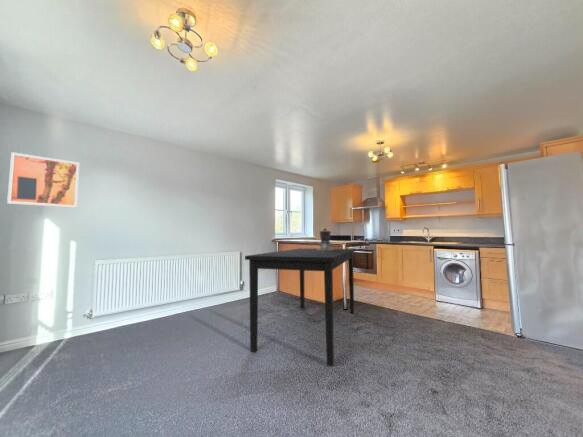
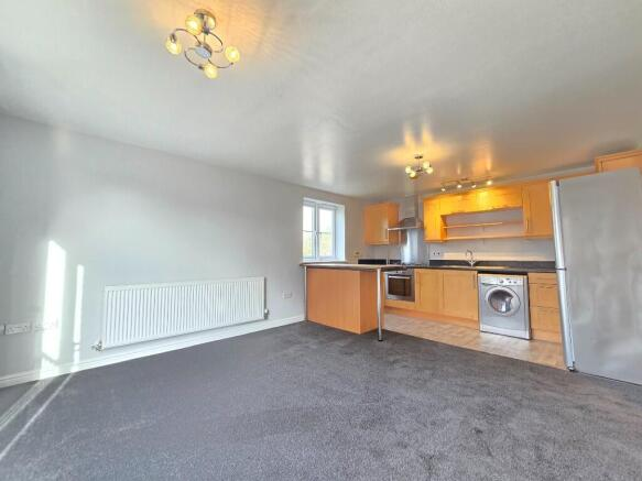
- coffee maker [316,227,334,250]
- wall art [6,151,80,209]
- dining table [244,247,356,367]
